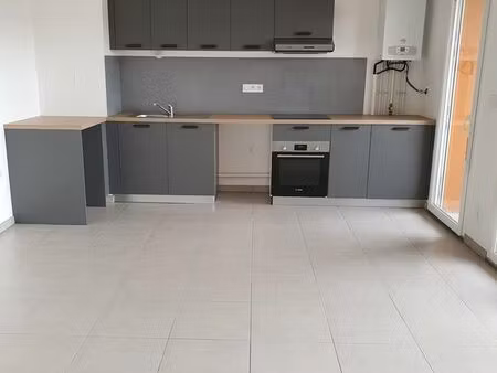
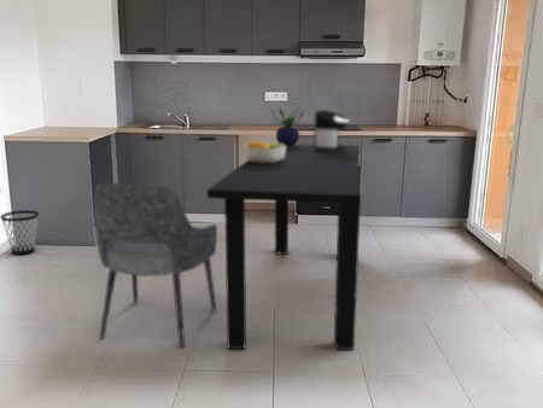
+ fruit bowl [243,139,286,164]
+ wastebasket [0,209,40,256]
+ dining chair [93,181,218,350]
+ potted plant [270,105,306,146]
+ coffee maker [314,109,350,152]
+ dining table [205,142,362,351]
